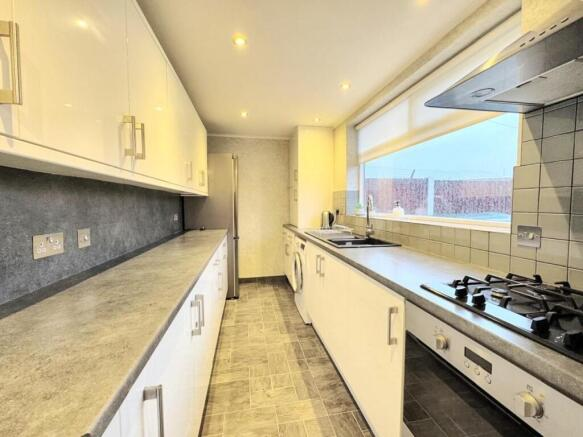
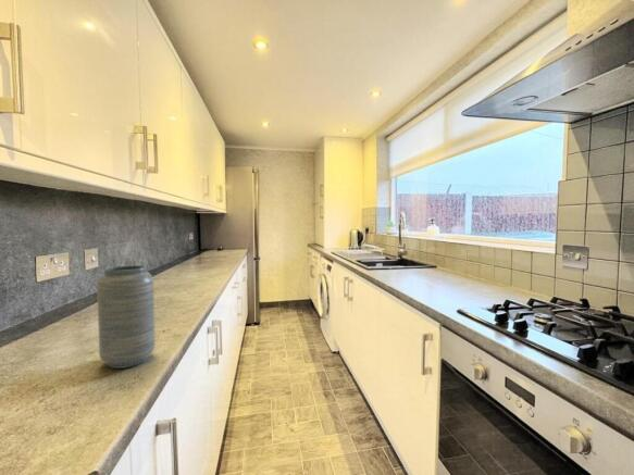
+ vase [96,264,157,370]
